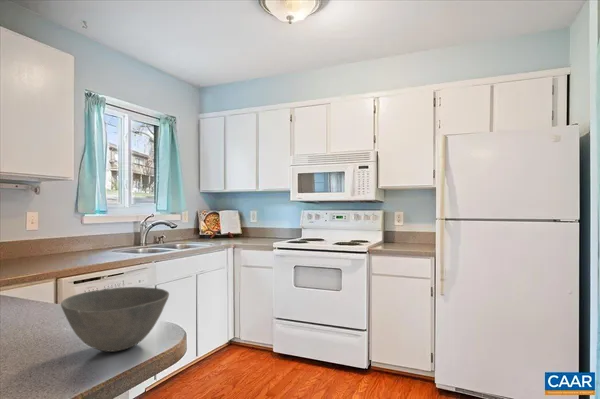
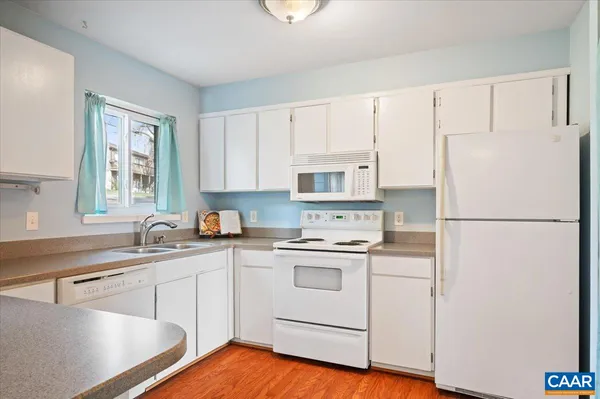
- bowl [60,286,170,353]
